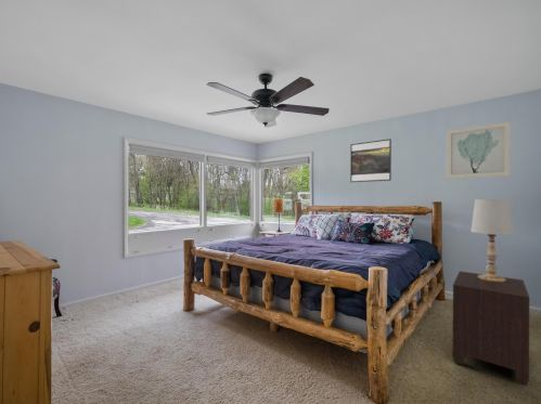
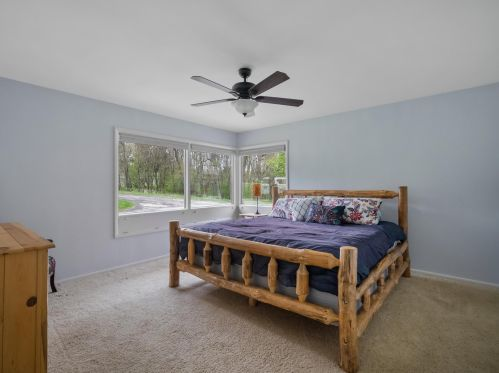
- wall art [446,120,512,180]
- table lamp [469,198,515,282]
- nightstand [452,270,530,387]
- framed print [349,138,392,183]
